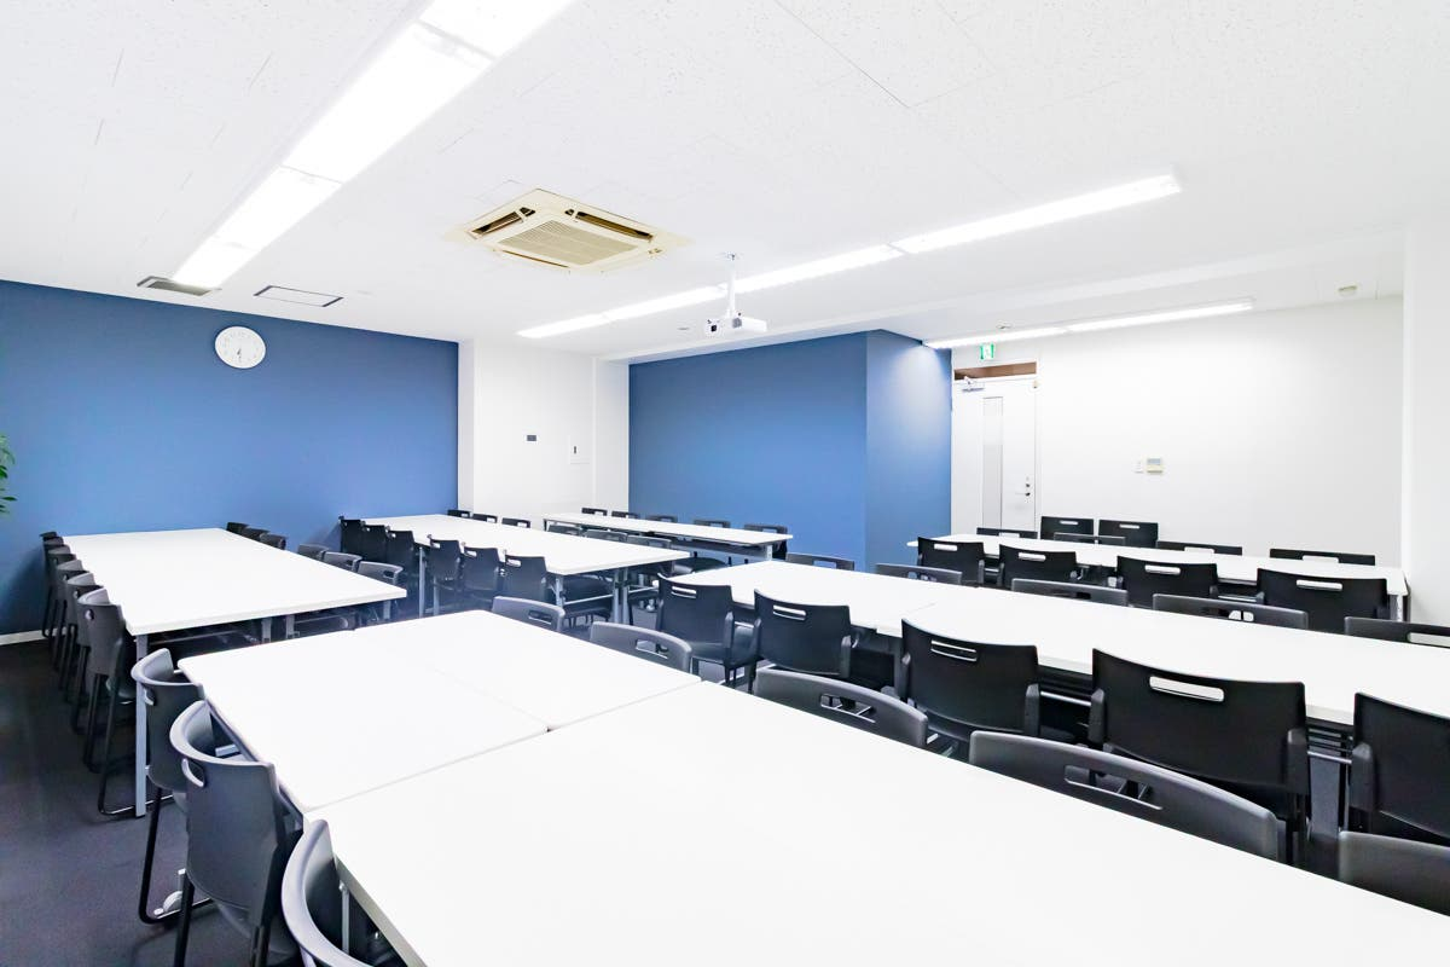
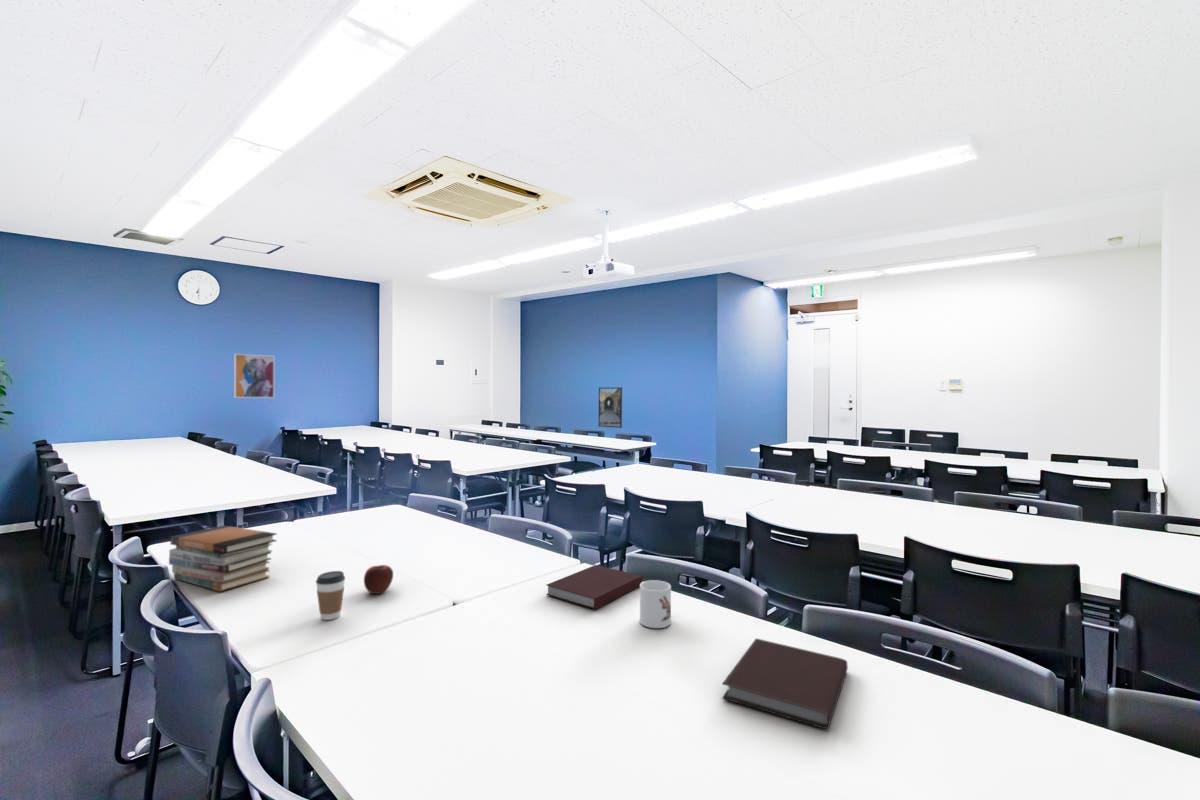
+ wall art [233,353,275,399]
+ coffee cup [315,570,346,621]
+ notebook [721,637,848,730]
+ book stack [168,524,278,593]
+ notebook [545,564,644,610]
+ apple [363,564,394,595]
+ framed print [598,387,623,429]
+ mug [639,579,672,629]
